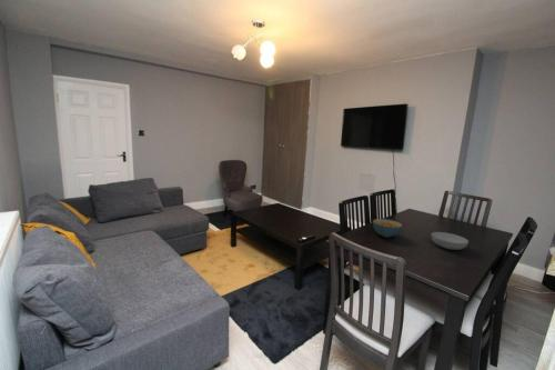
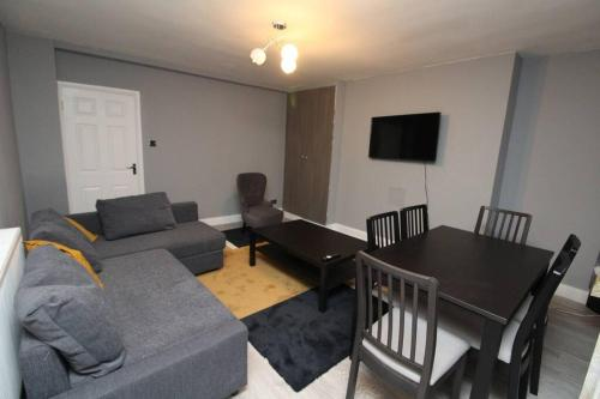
- serving bowl [431,231,470,251]
- cereal bowl [372,218,404,239]
